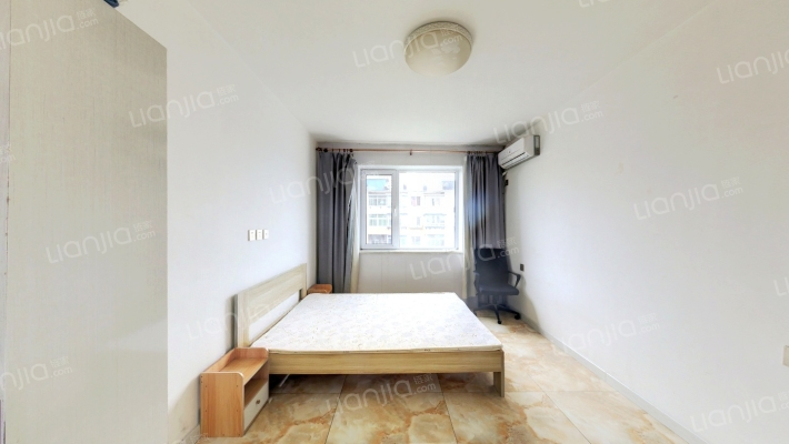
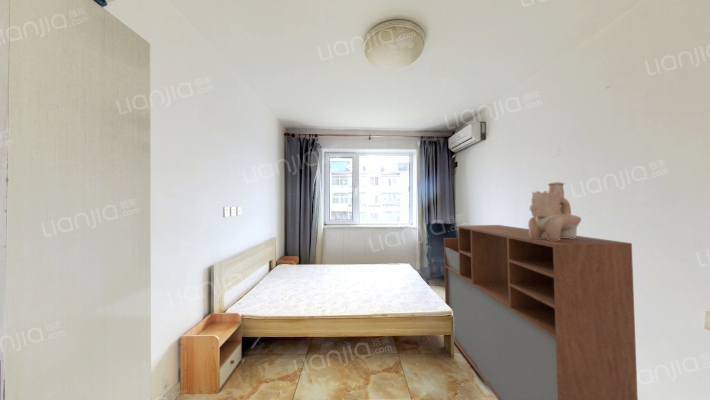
+ decorative vase [527,181,582,241]
+ storage cabinet [443,224,639,400]
